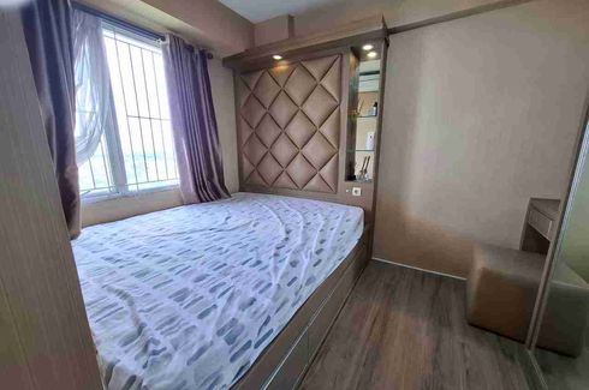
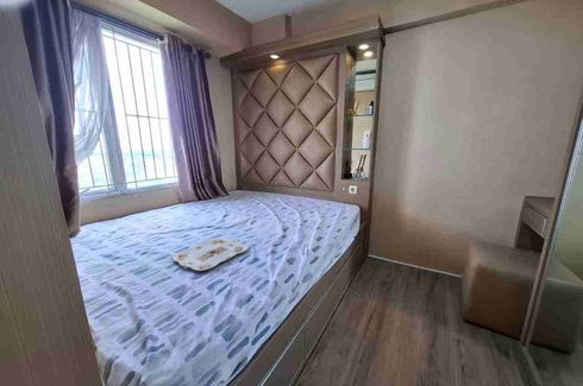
+ serving tray [171,238,250,272]
